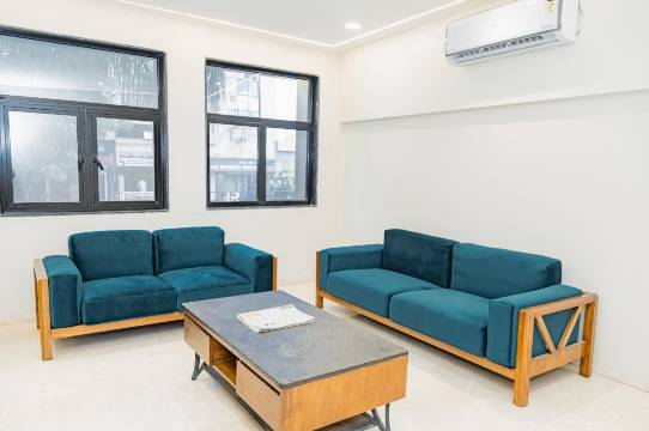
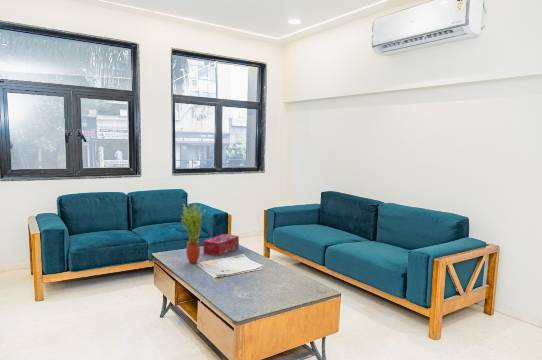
+ potted plant [180,203,207,264]
+ tissue box [202,233,240,257]
